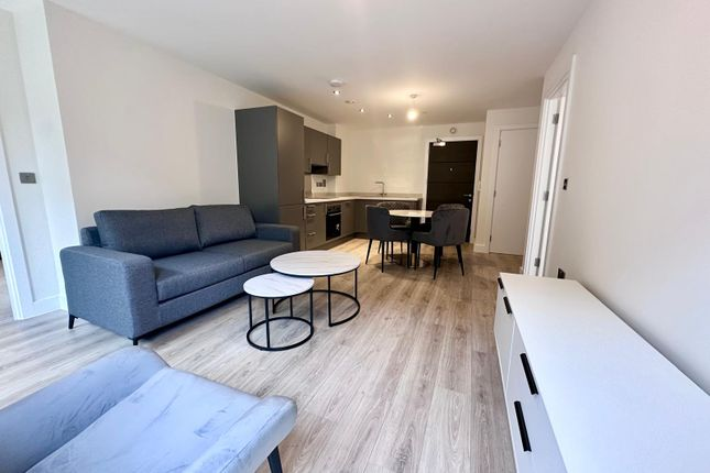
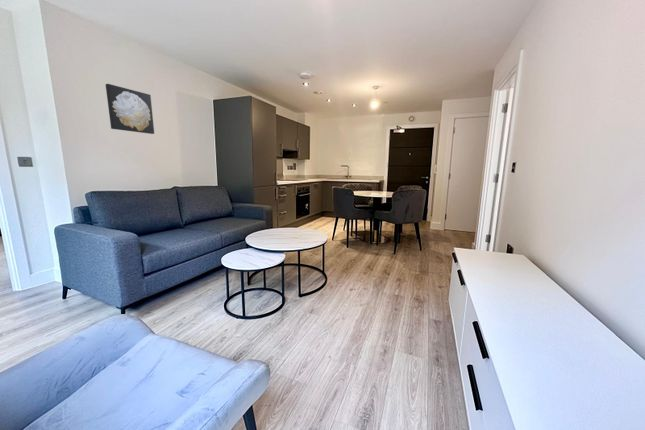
+ wall art [105,83,155,135]
